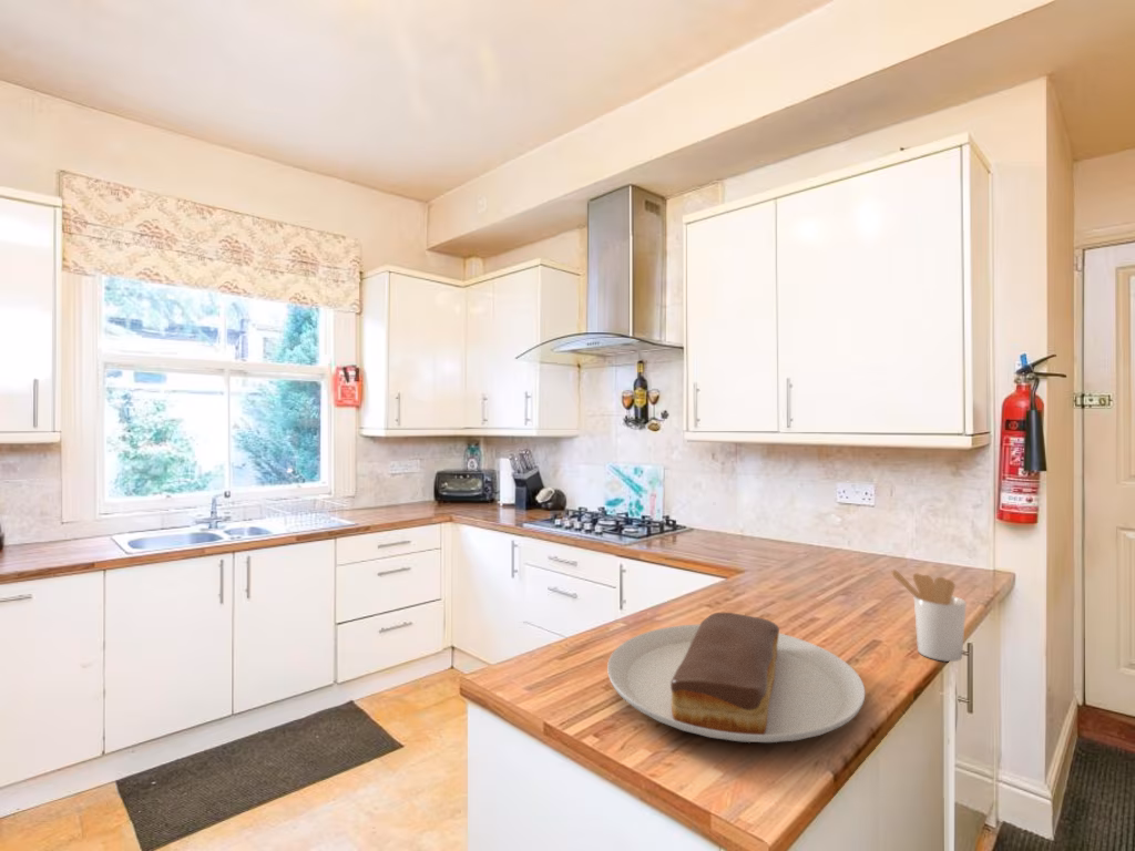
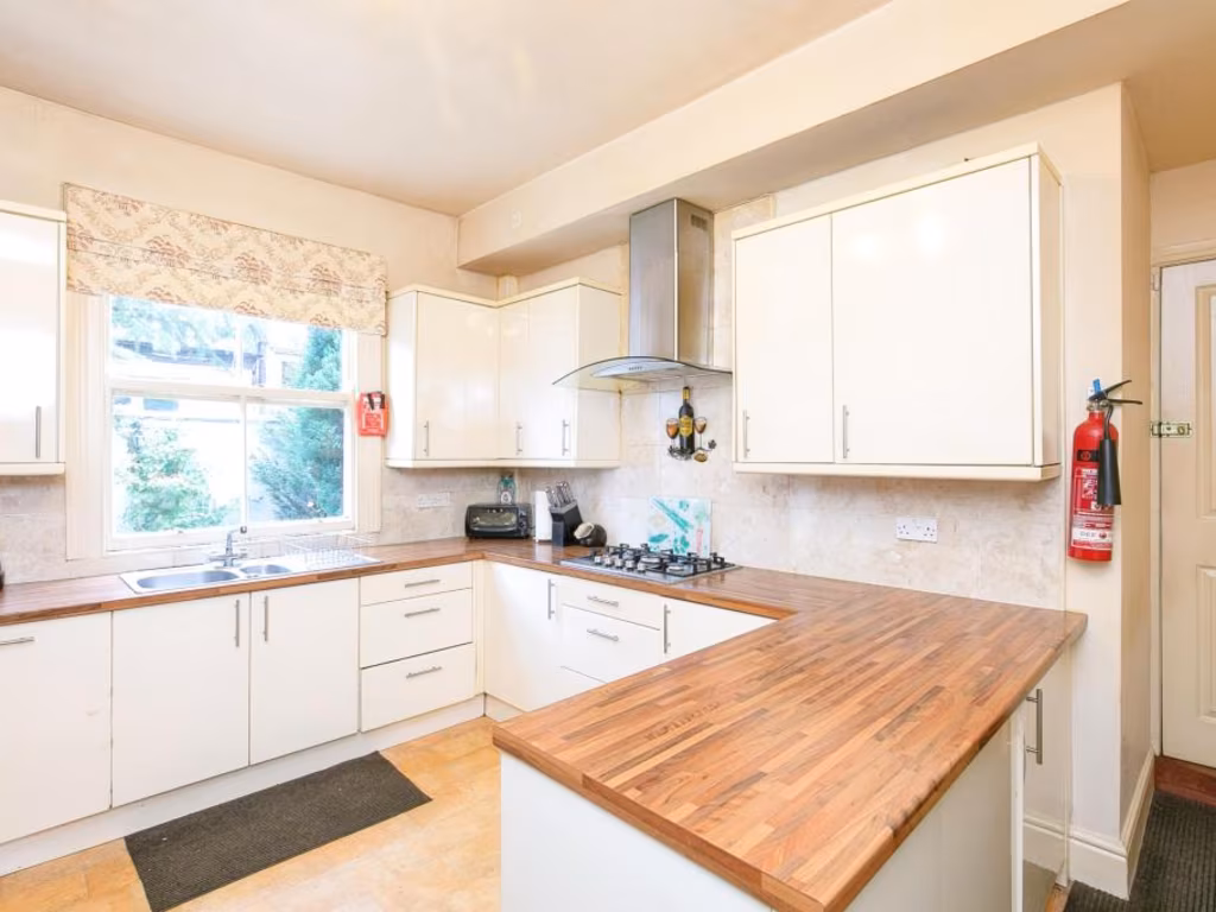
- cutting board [606,612,866,744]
- utensil holder [890,568,968,663]
